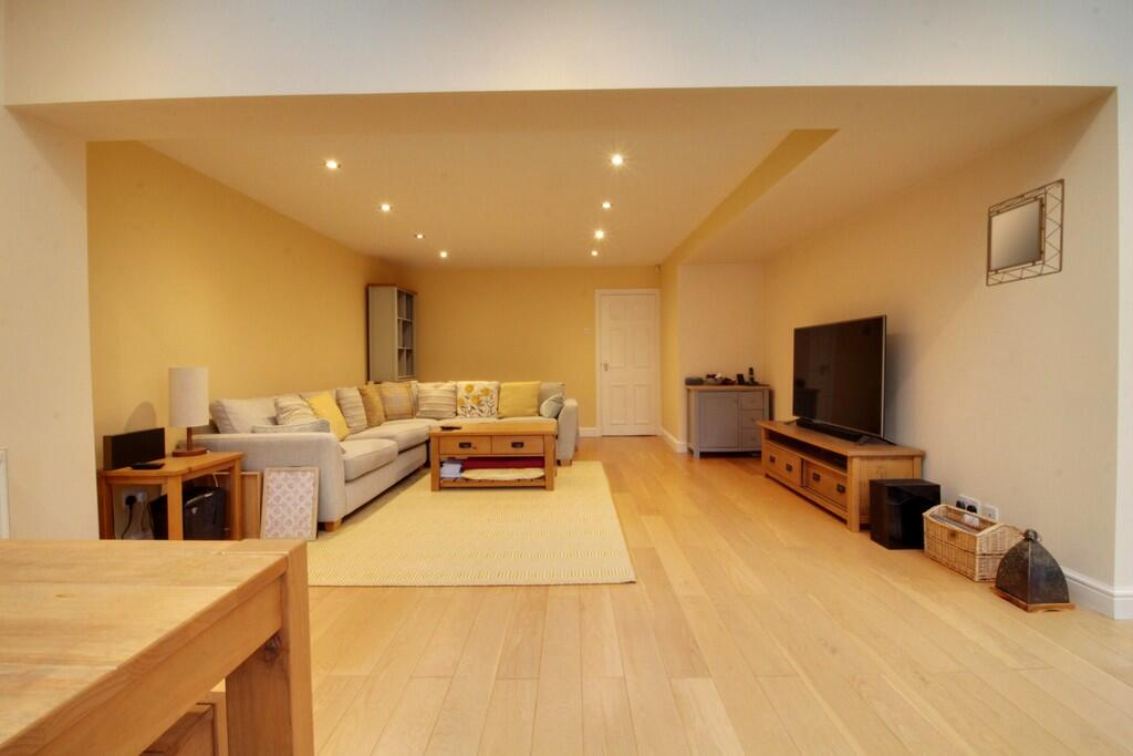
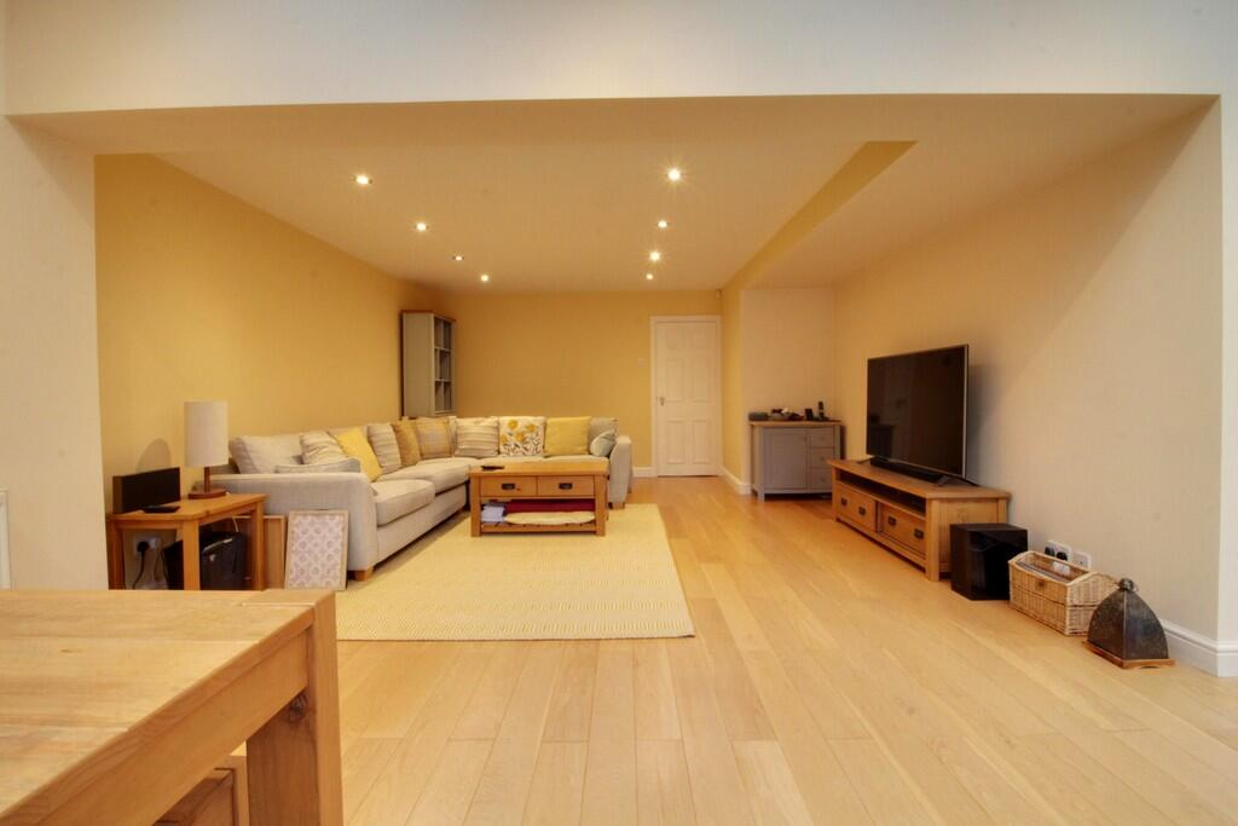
- home mirror [985,177,1066,288]
